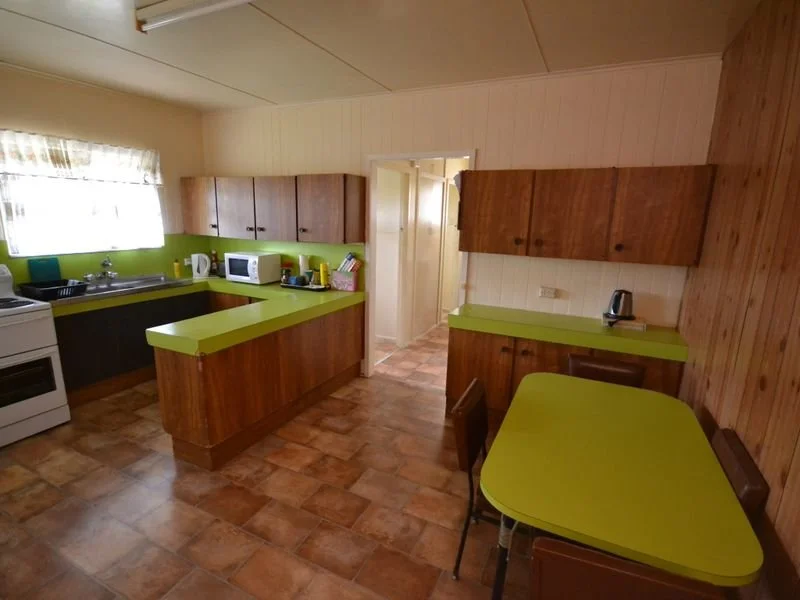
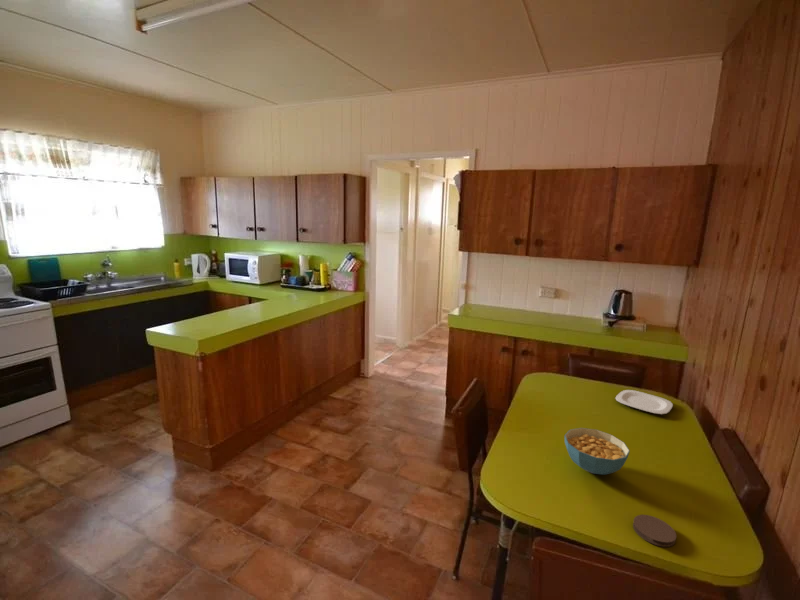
+ plate [614,389,674,416]
+ cereal bowl [564,427,631,475]
+ coaster [632,514,677,548]
